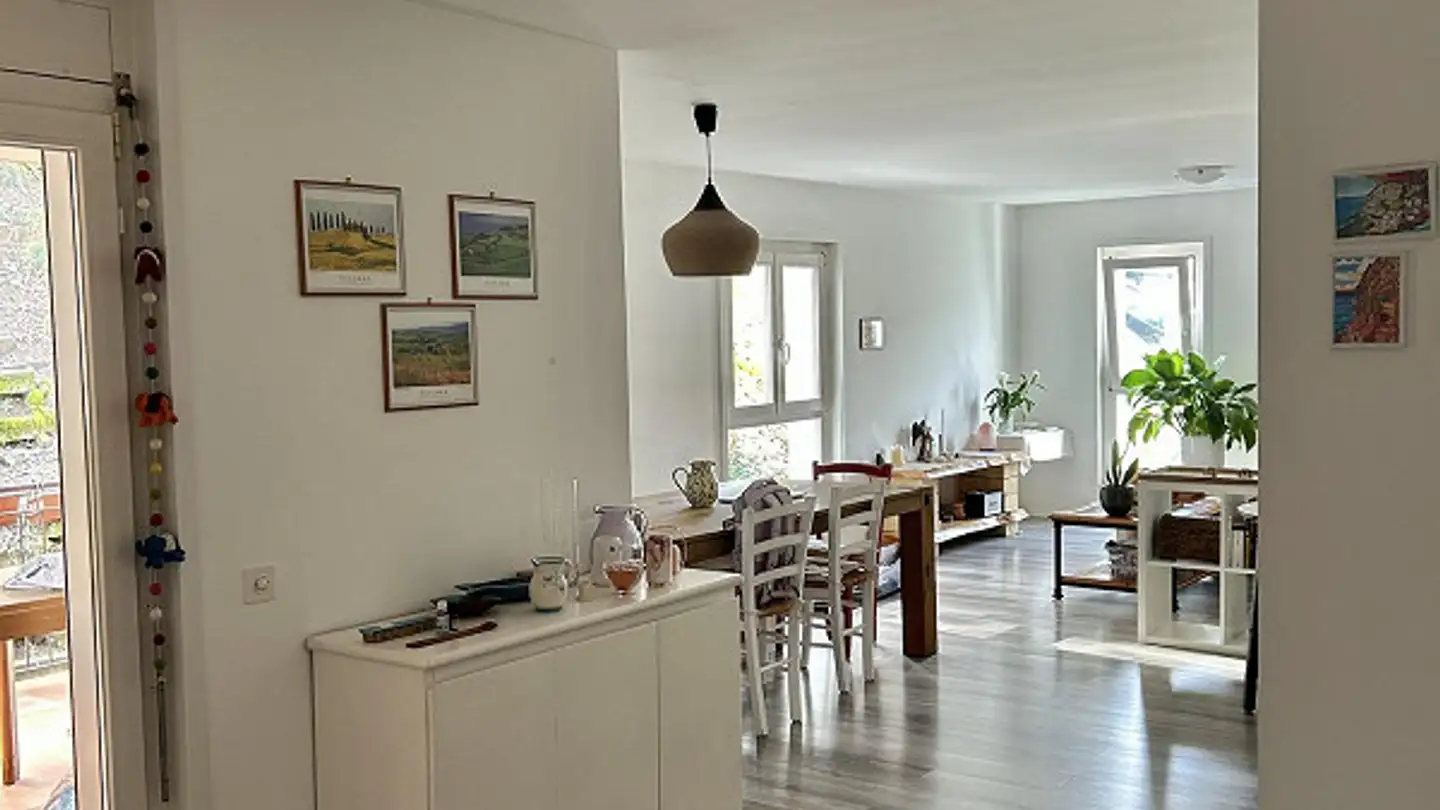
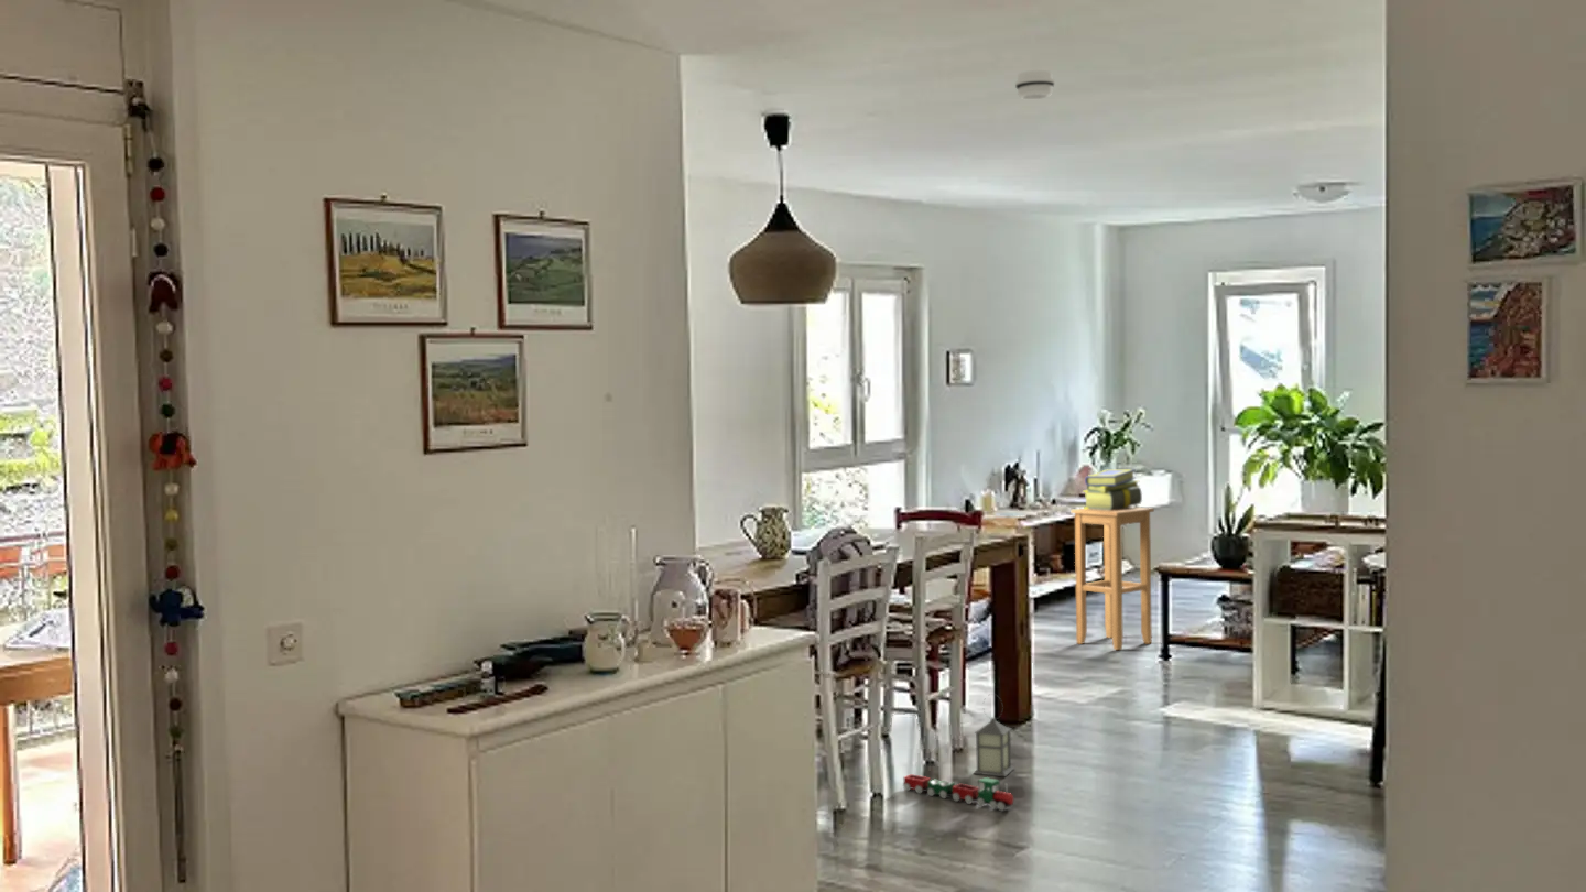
+ toy train [902,773,1014,812]
+ lantern [973,693,1015,777]
+ smoke detector [1014,69,1056,100]
+ stool [1069,505,1155,651]
+ stack of books [1082,468,1143,510]
